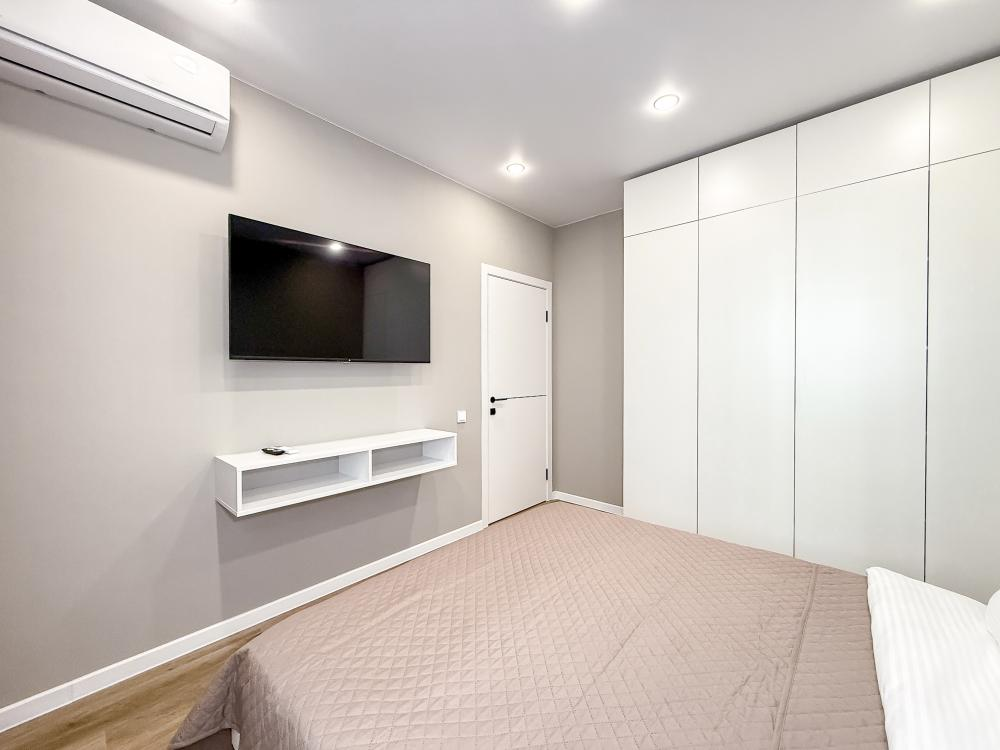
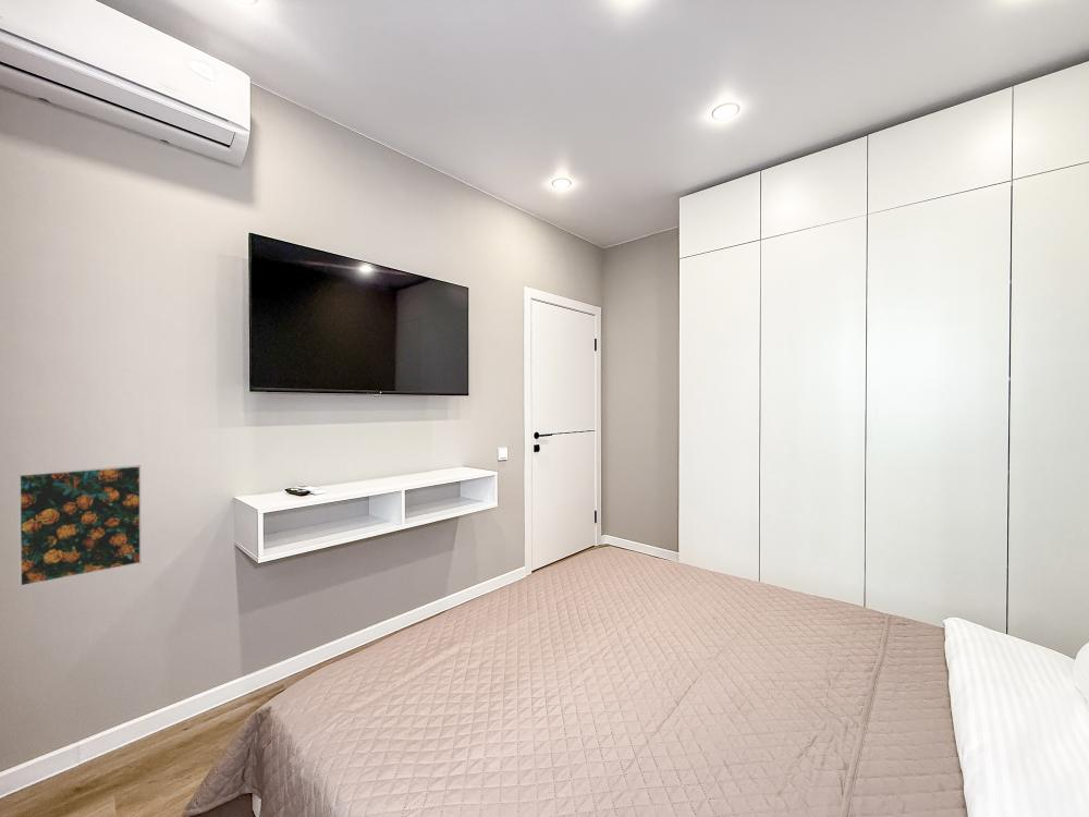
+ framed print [17,464,143,588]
